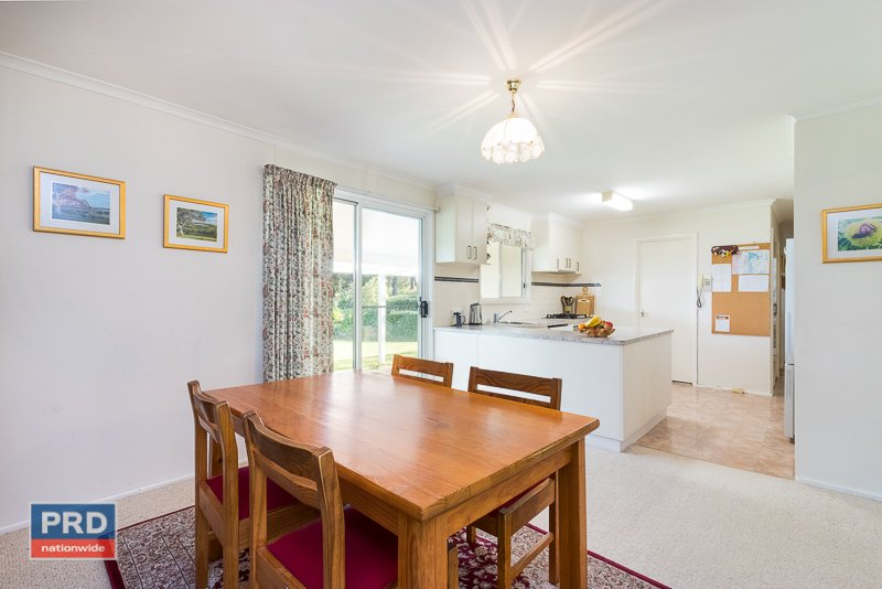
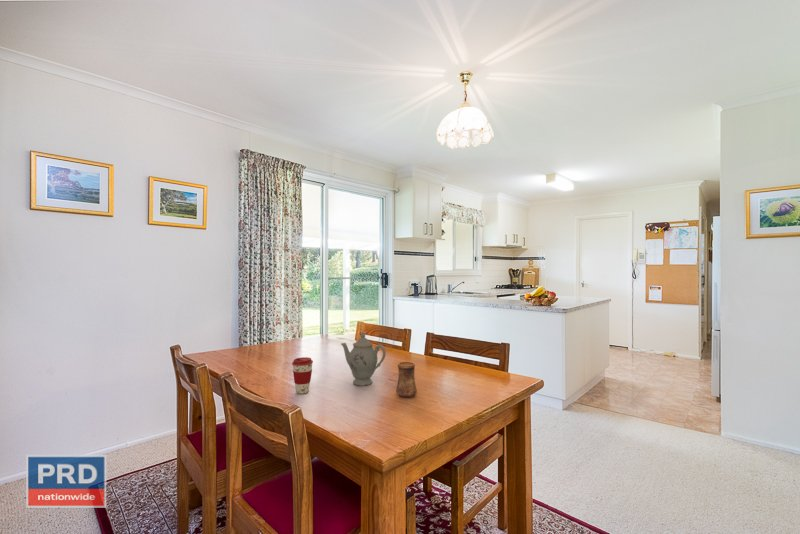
+ cup [395,361,418,398]
+ coffee cup [291,356,314,395]
+ chinaware [340,331,387,387]
